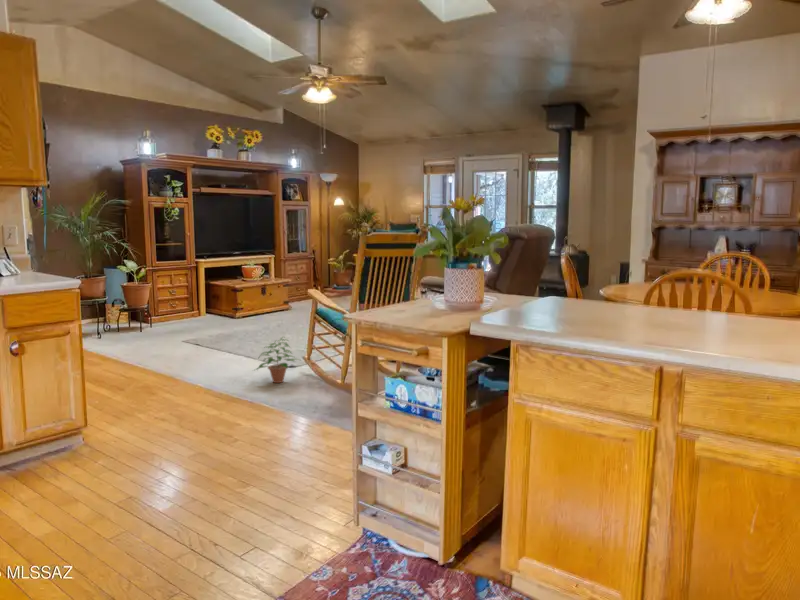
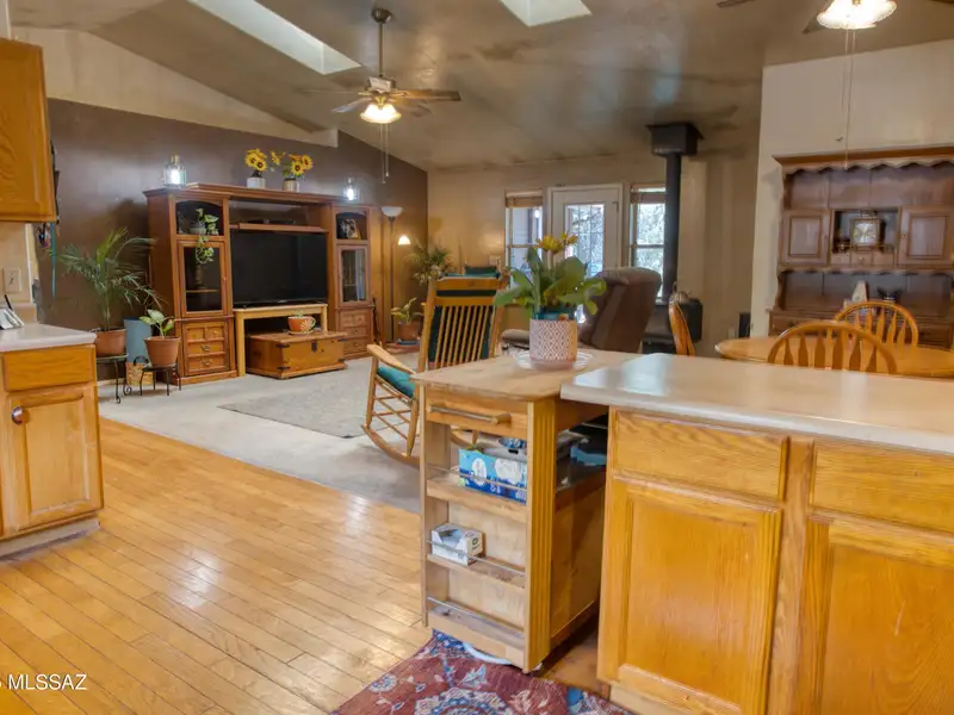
- potted plant [252,336,303,384]
